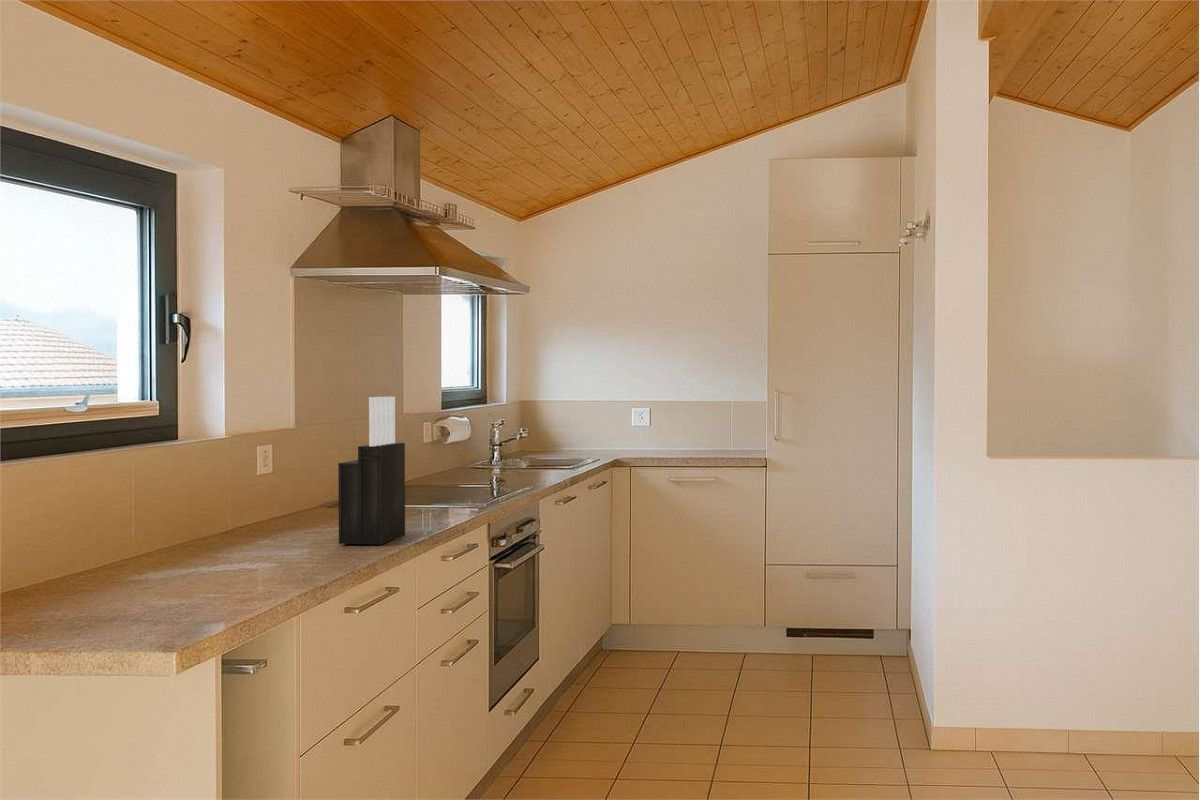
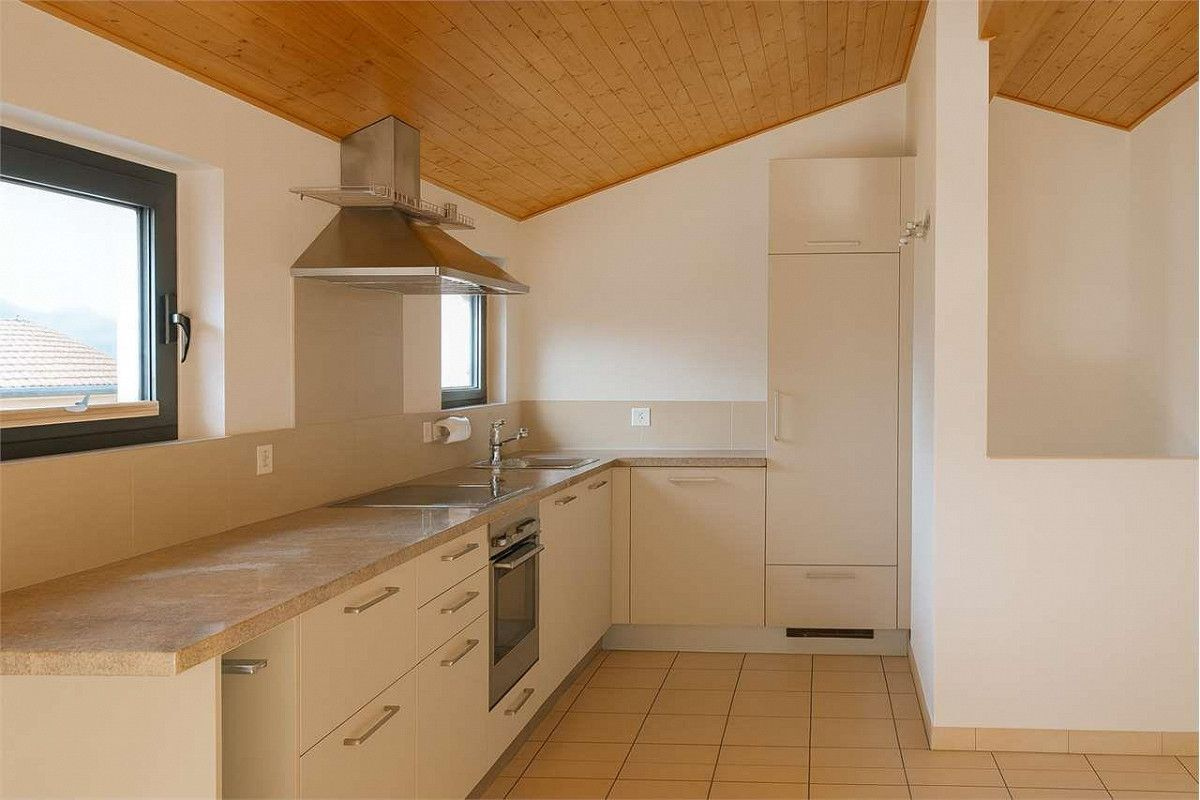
- knife block [337,396,406,546]
